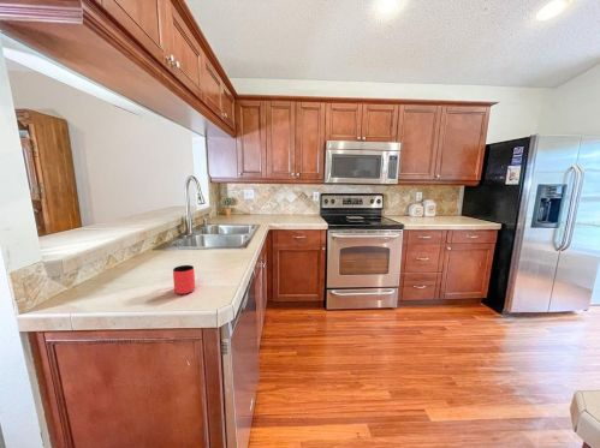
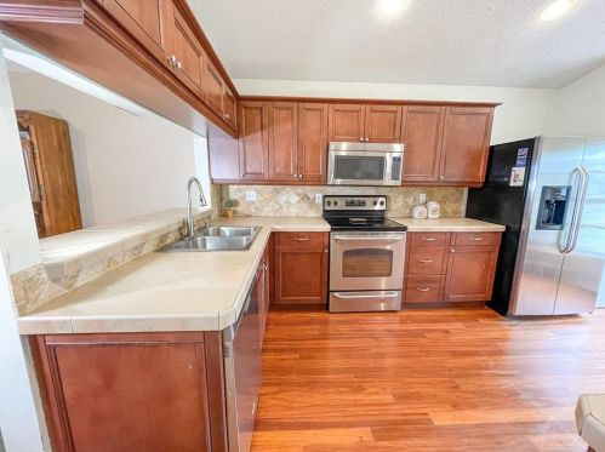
- cup [172,264,196,295]
